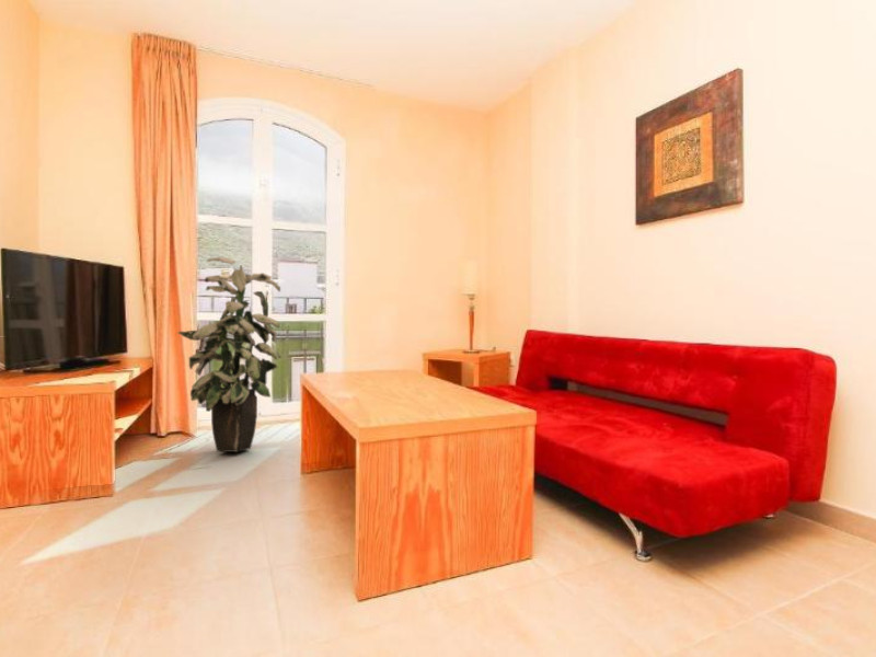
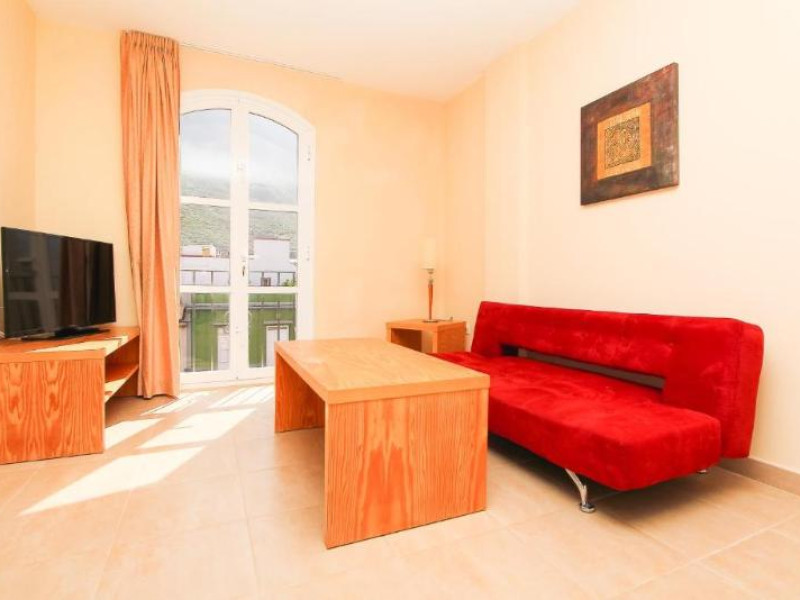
- indoor plant [176,256,283,453]
